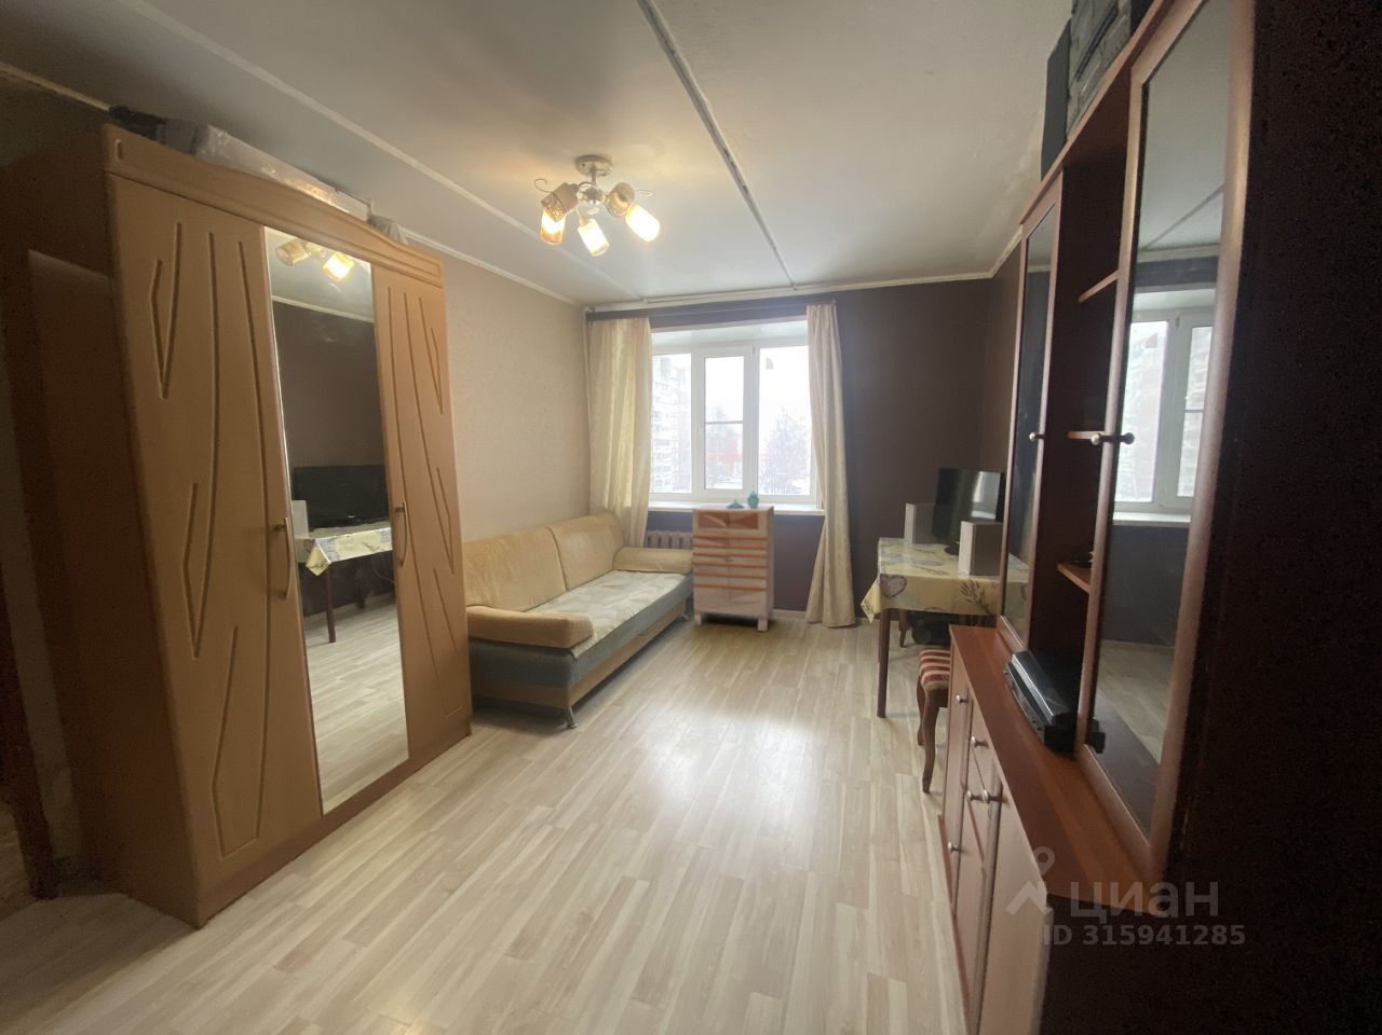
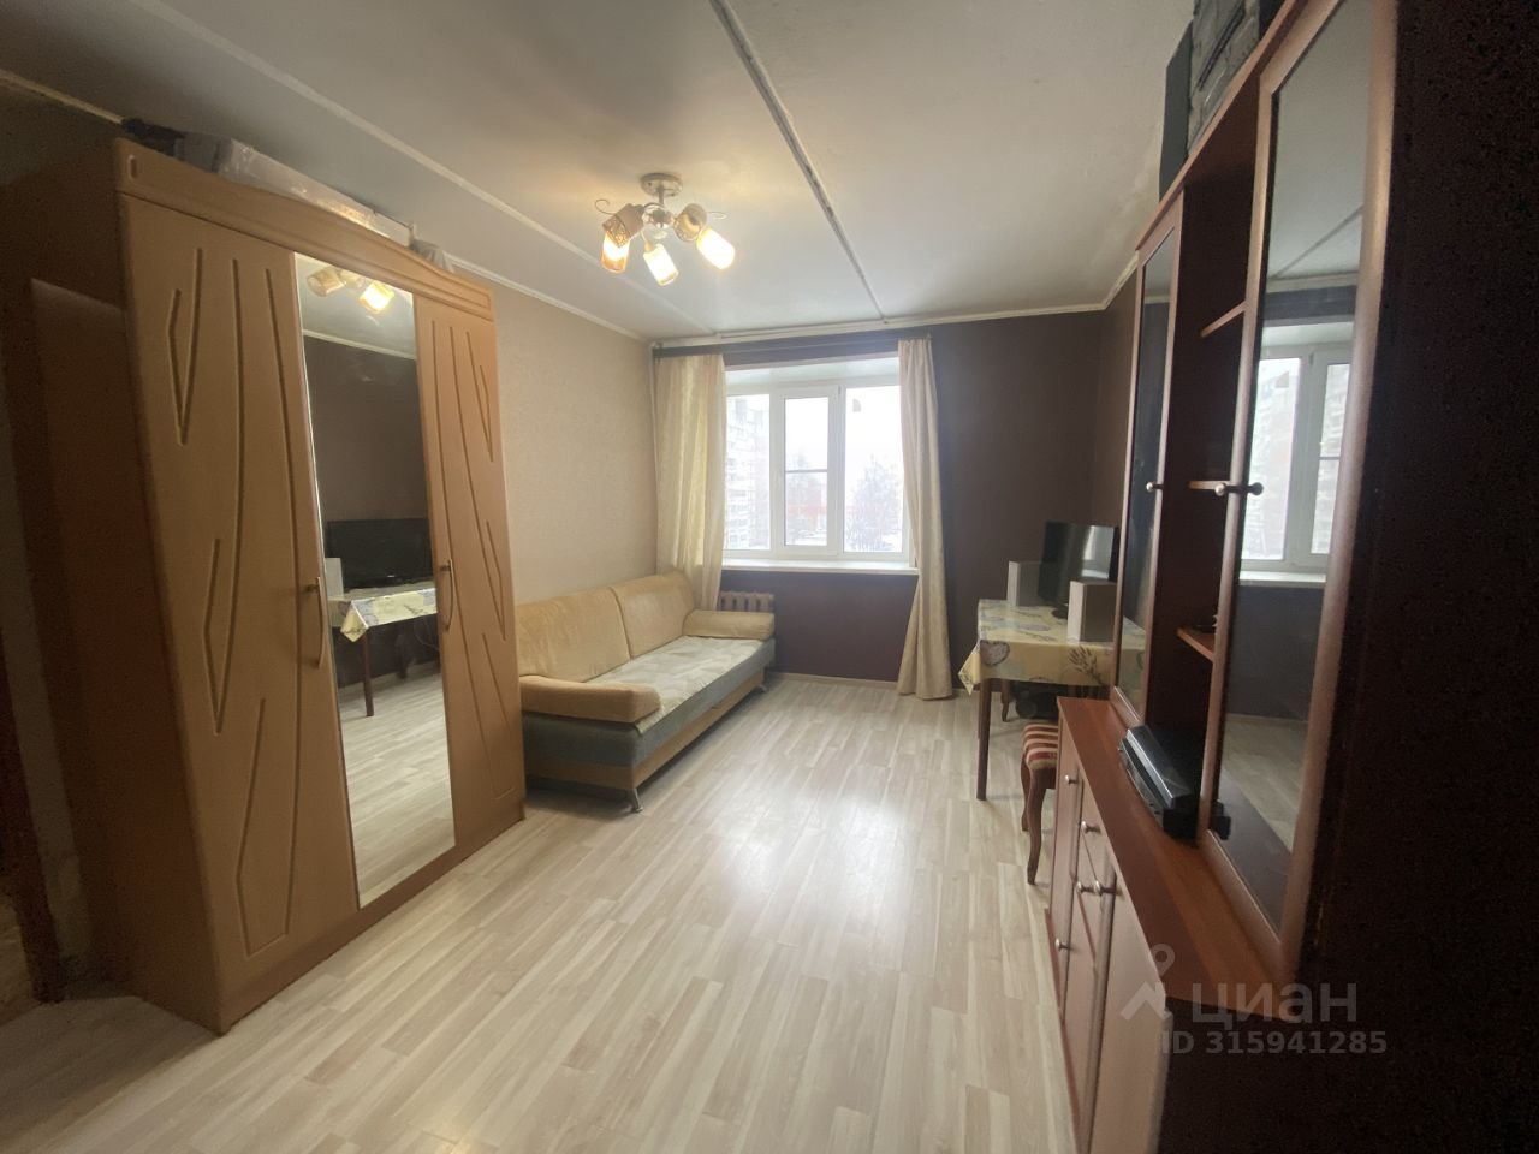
- dresser [691,503,775,633]
- decorative jar [727,489,761,509]
